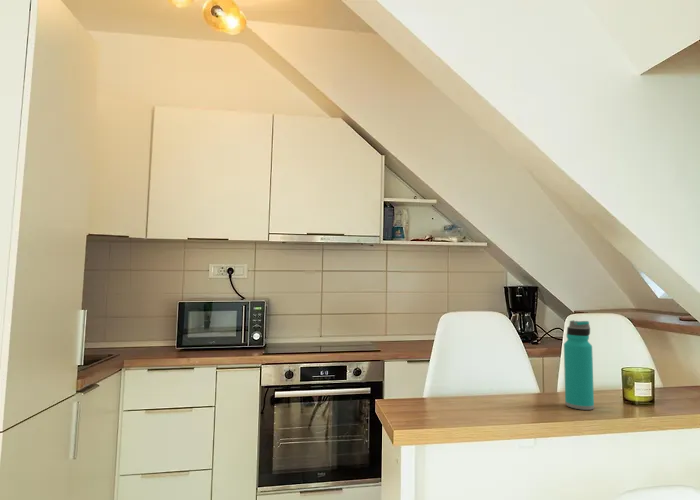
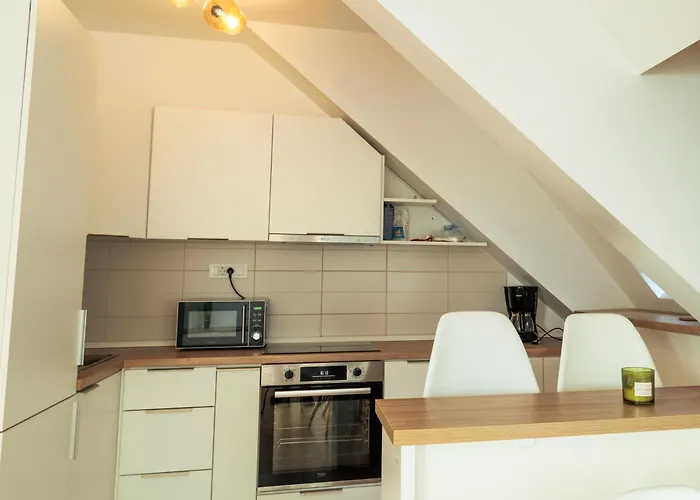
- water bottle [563,320,595,411]
